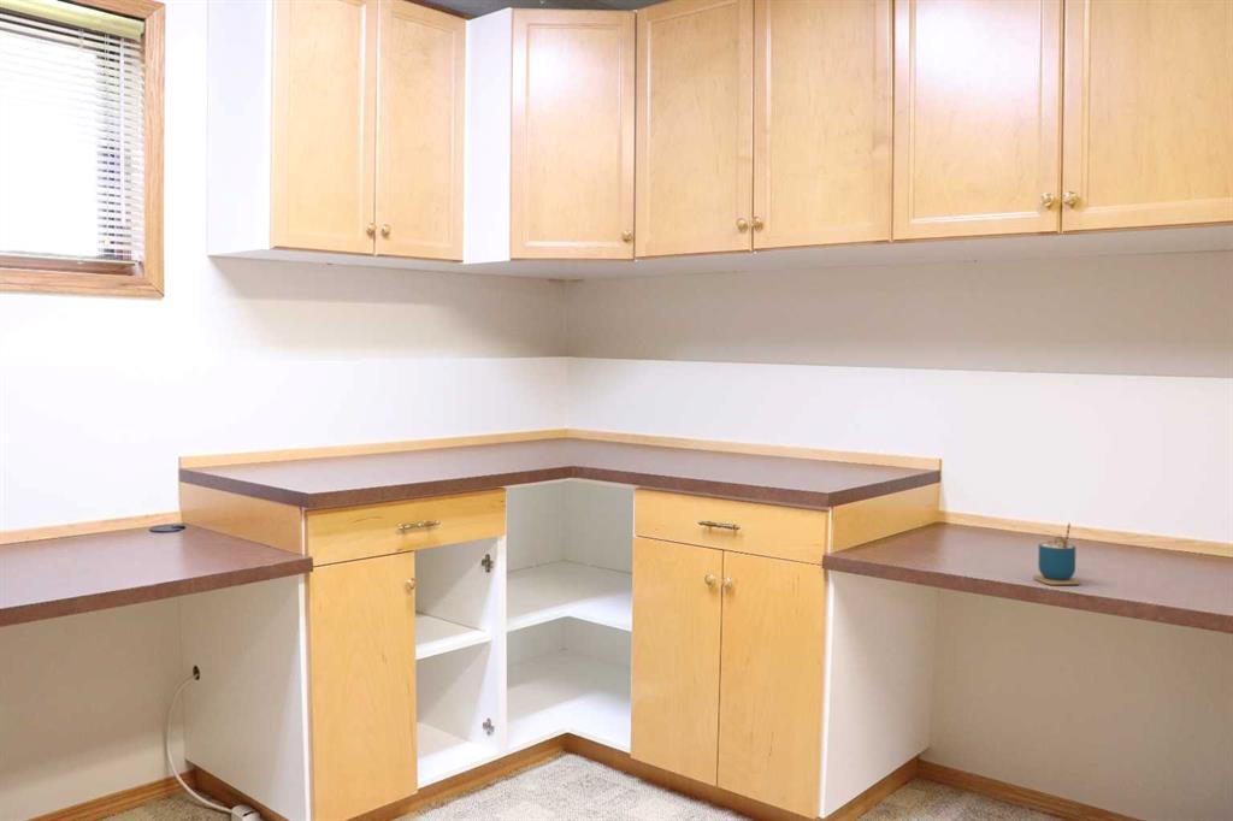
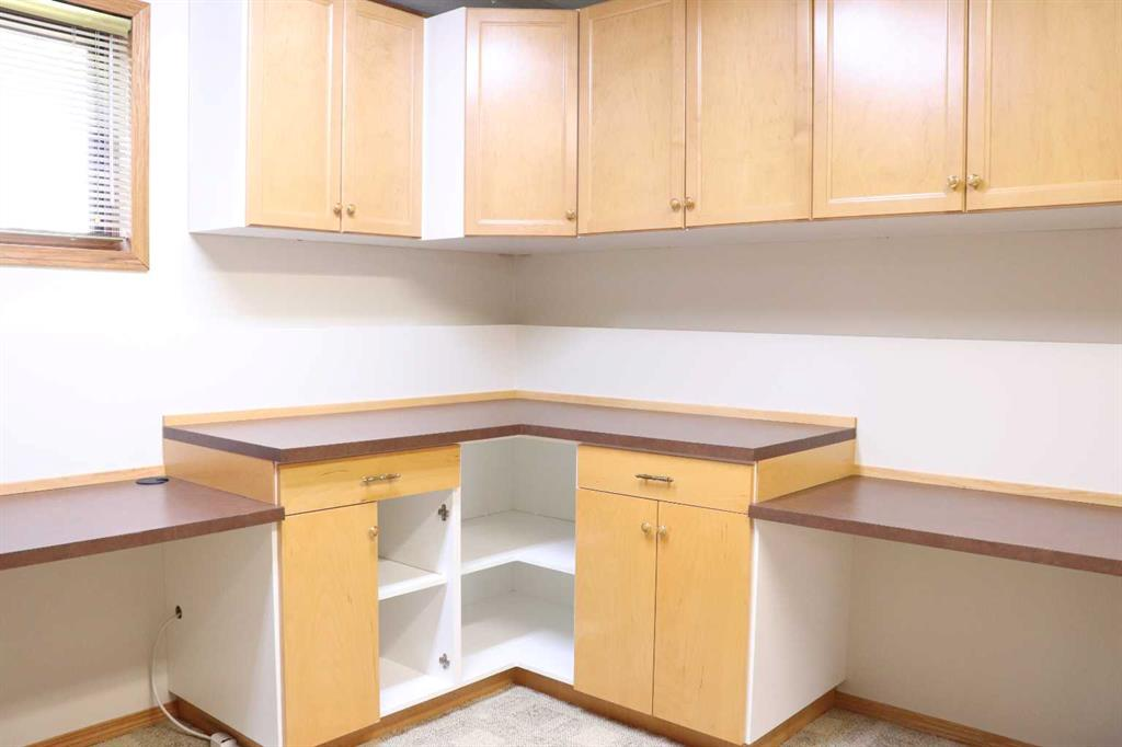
- cup [1032,522,1081,586]
